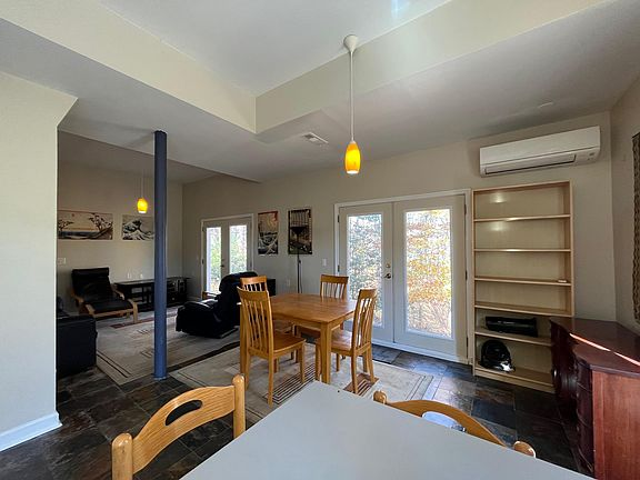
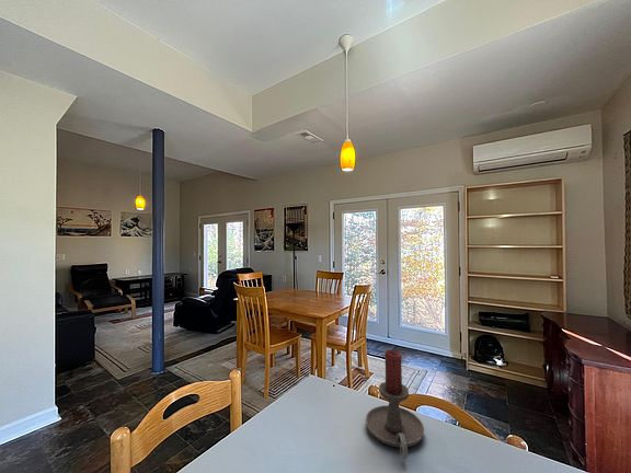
+ candle holder [365,348,425,460]
